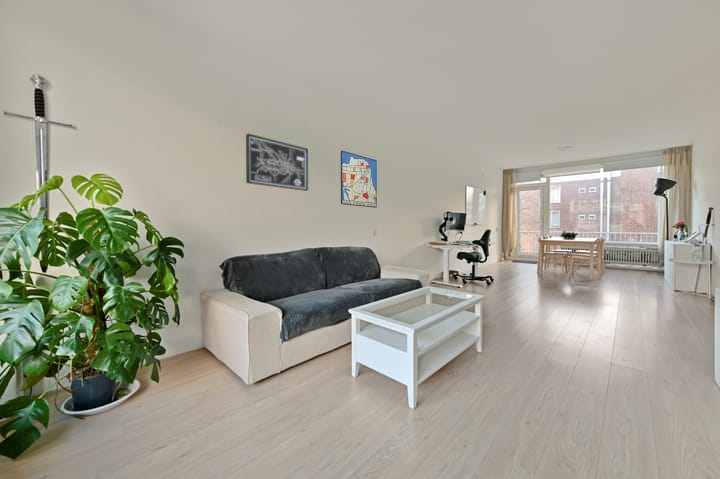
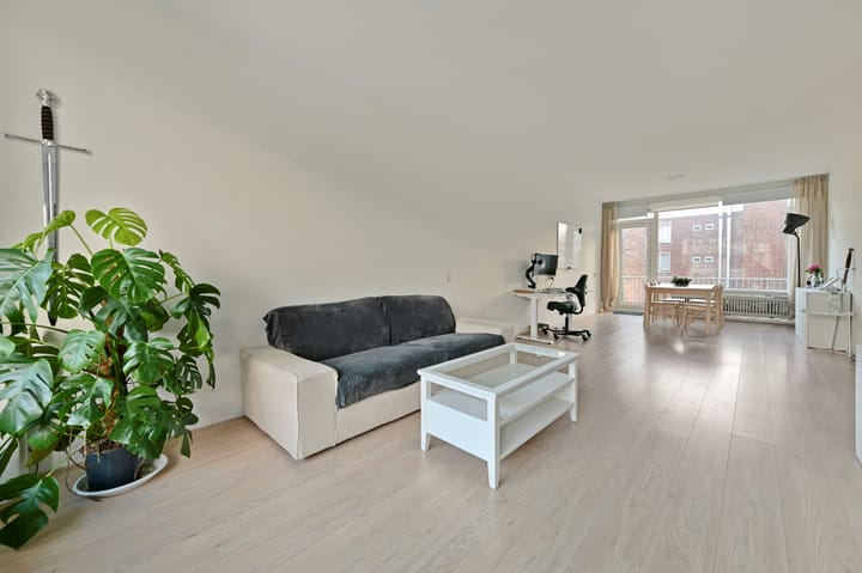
- wall art [245,132,309,192]
- wall art [340,149,378,209]
